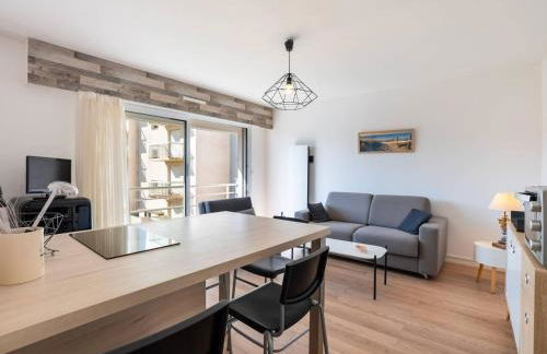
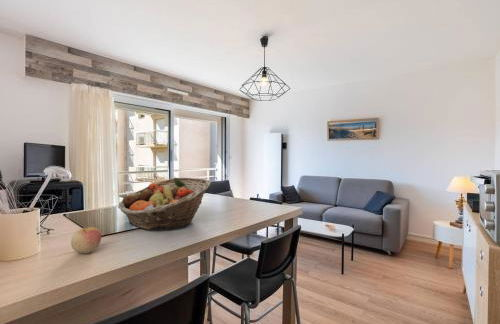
+ fruit basket [117,177,211,231]
+ apple [70,226,102,254]
